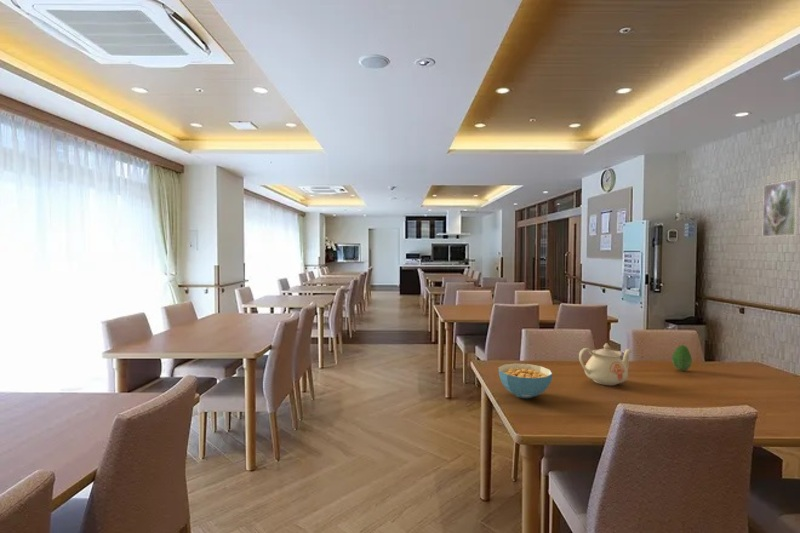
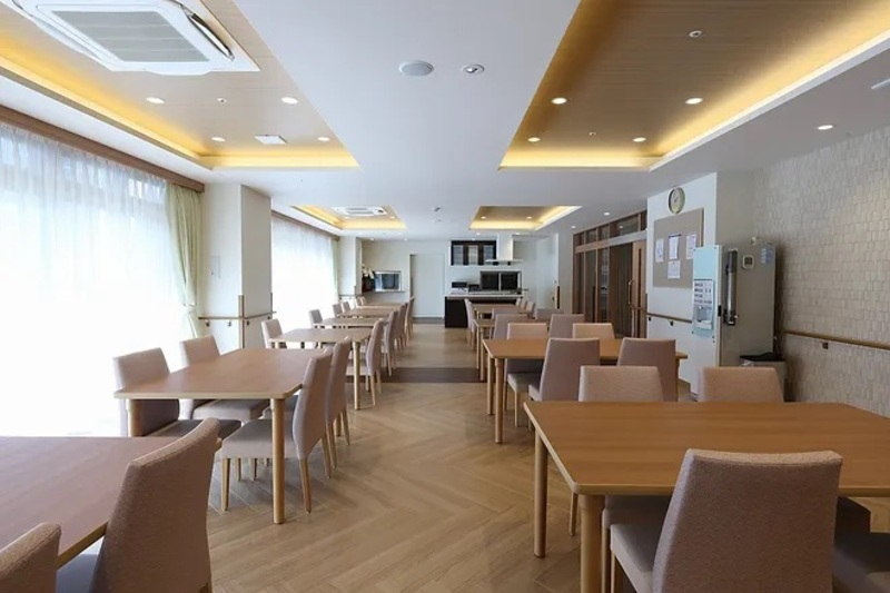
- fruit [671,344,693,372]
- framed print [762,178,800,238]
- cereal bowl [497,362,553,399]
- teapot [578,342,633,386]
